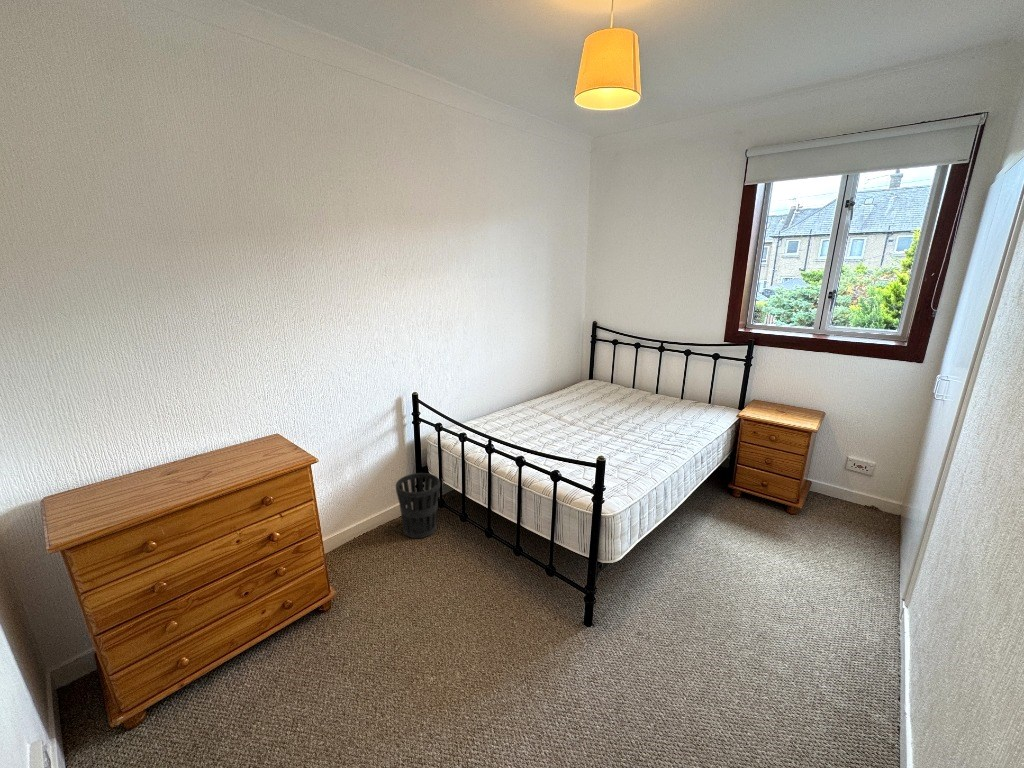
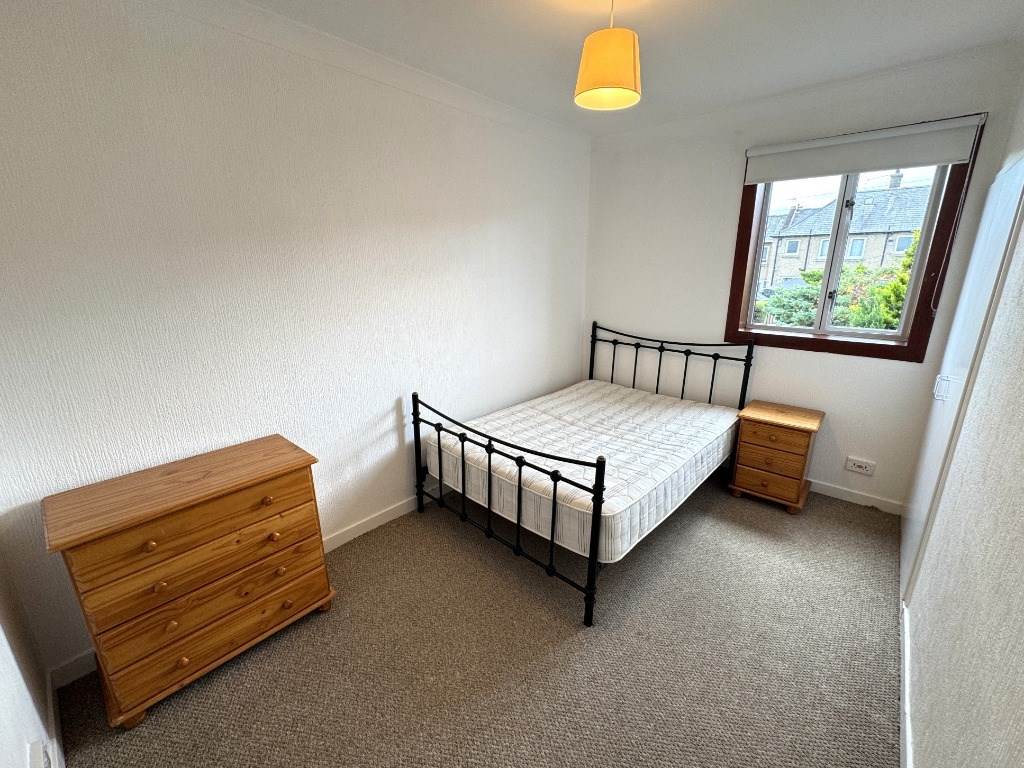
- wastebasket [395,472,441,539]
